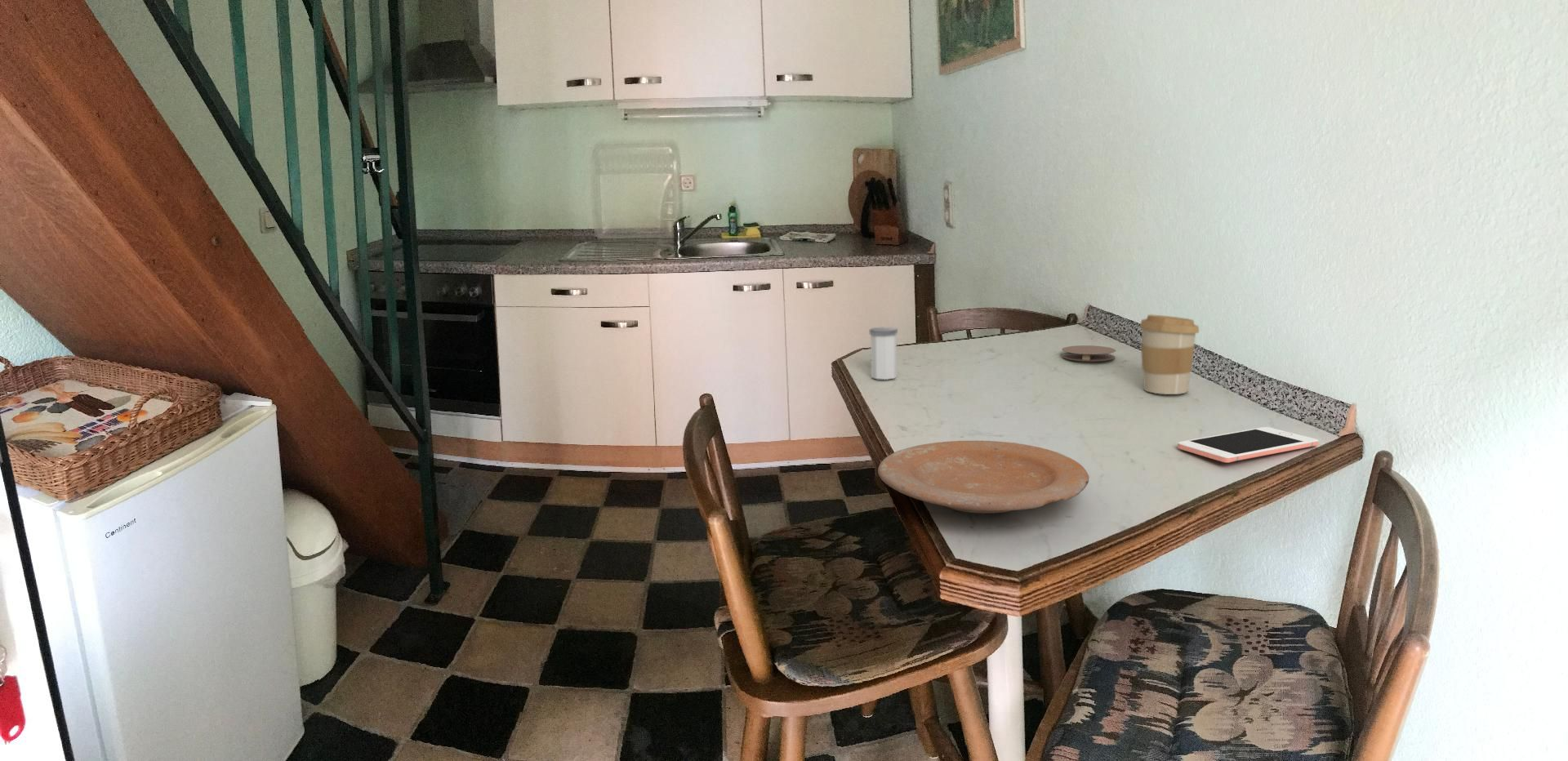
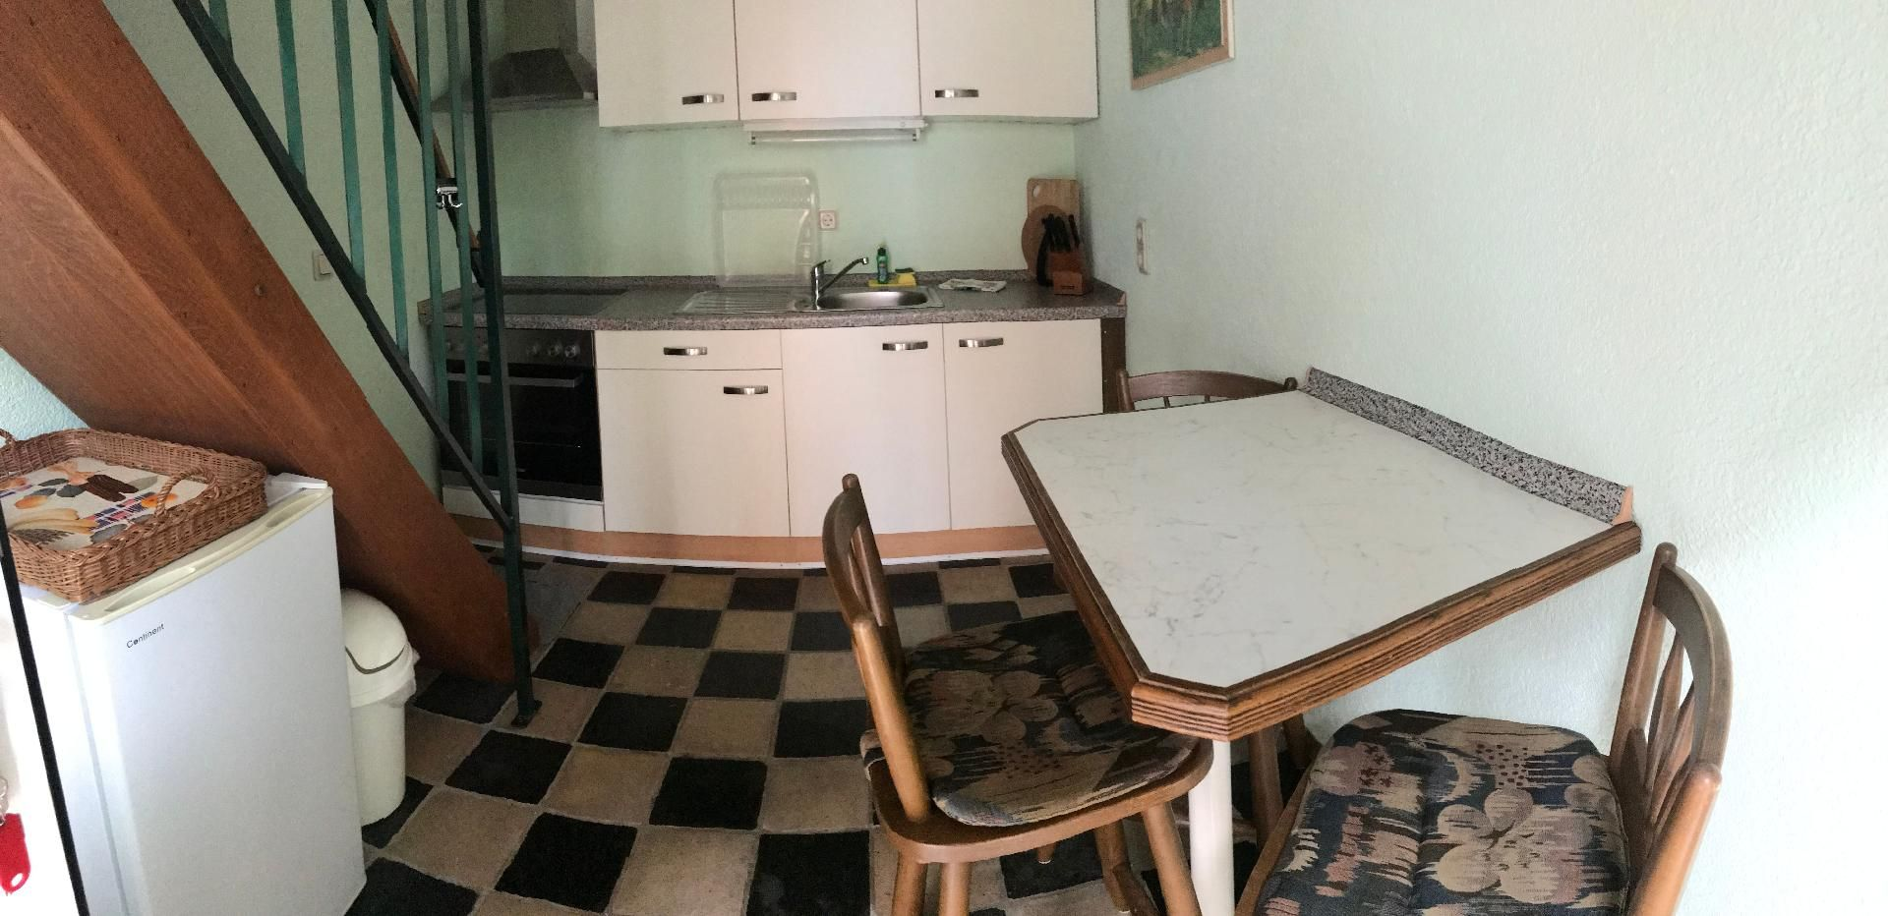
- coaster [1061,345,1116,362]
- coffee cup [1138,314,1200,395]
- cell phone [1177,426,1319,464]
- salt shaker [869,327,898,380]
- plate [877,440,1089,514]
